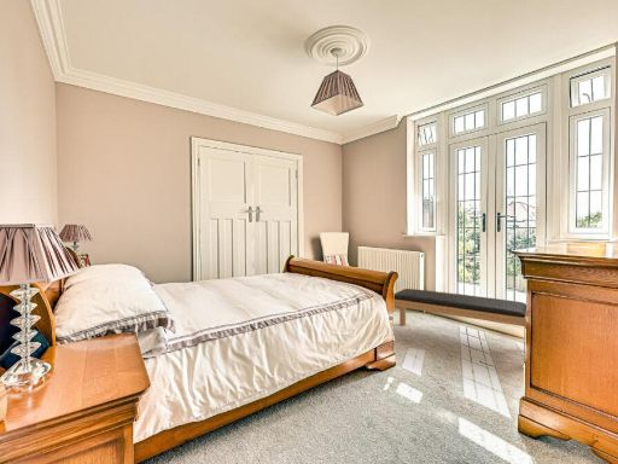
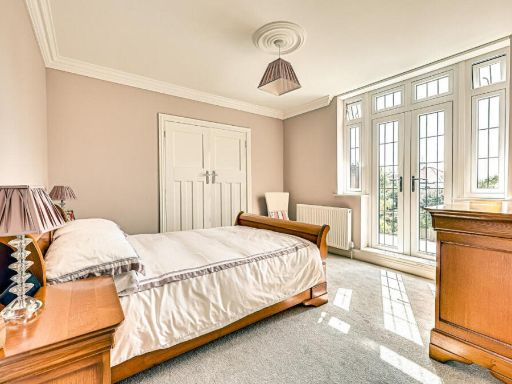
- bench [393,288,527,365]
